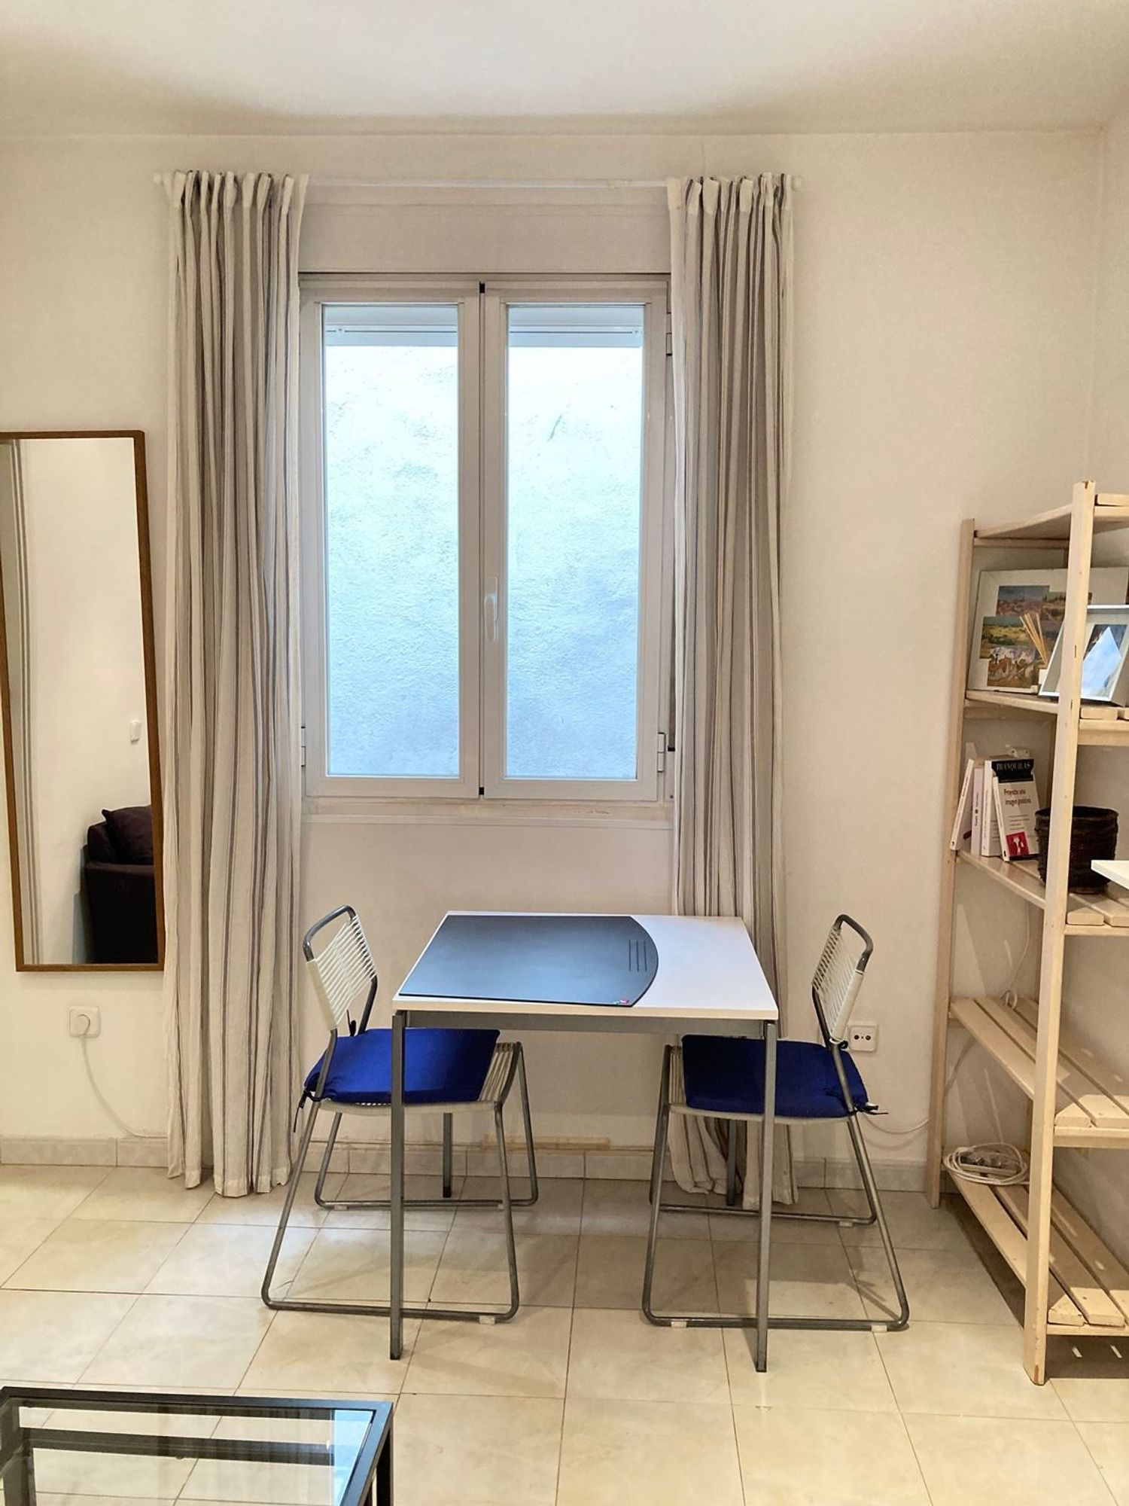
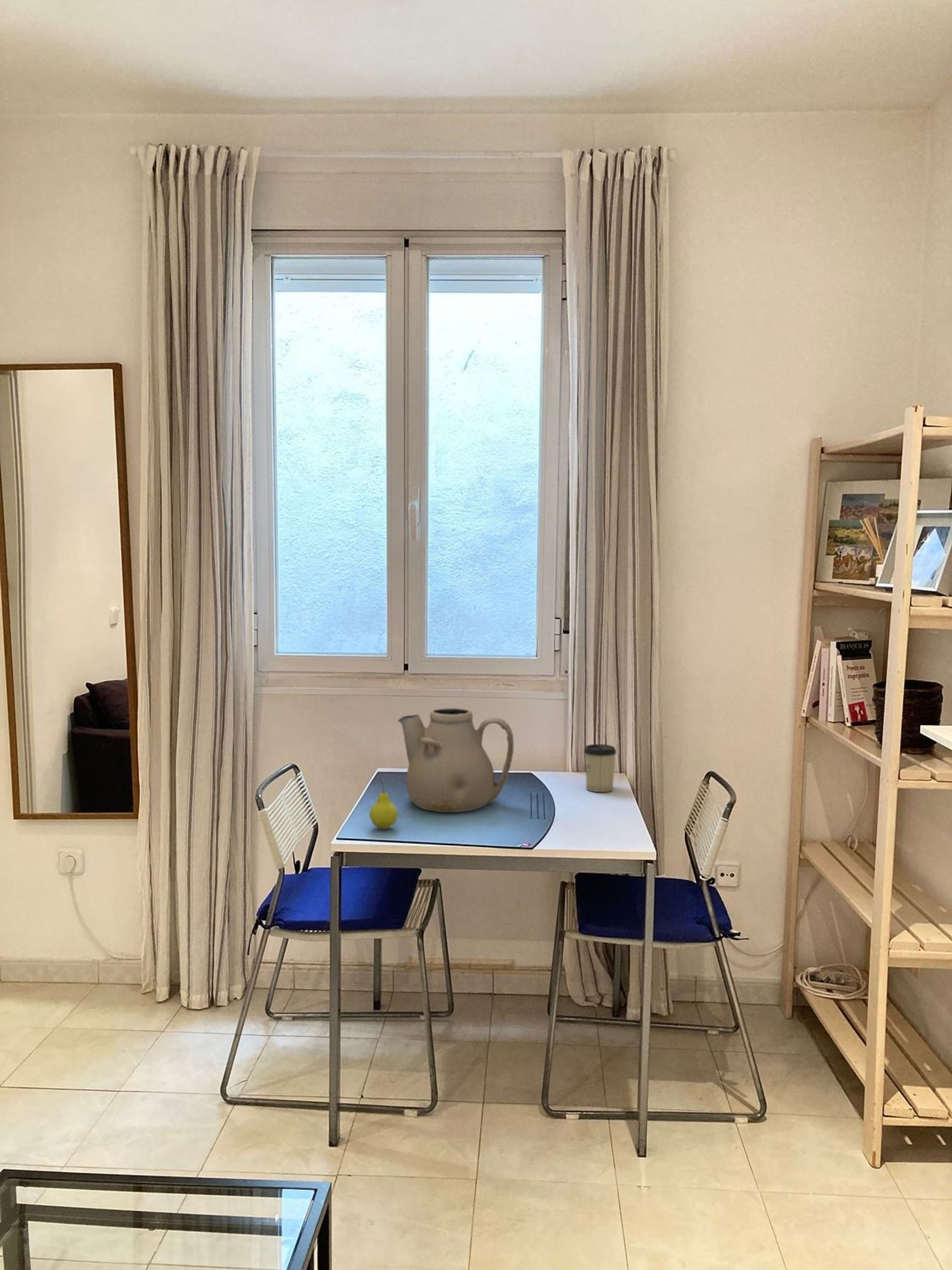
+ cup [583,744,617,792]
+ fruit [369,779,399,830]
+ teapot [397,707,514,813]
